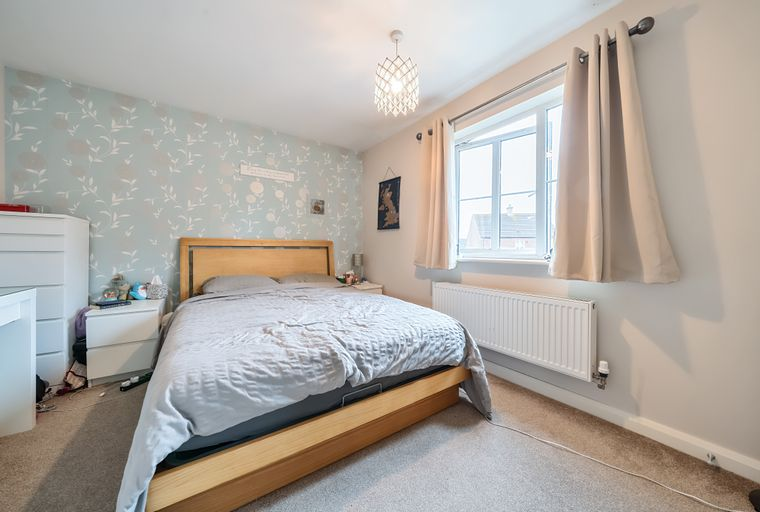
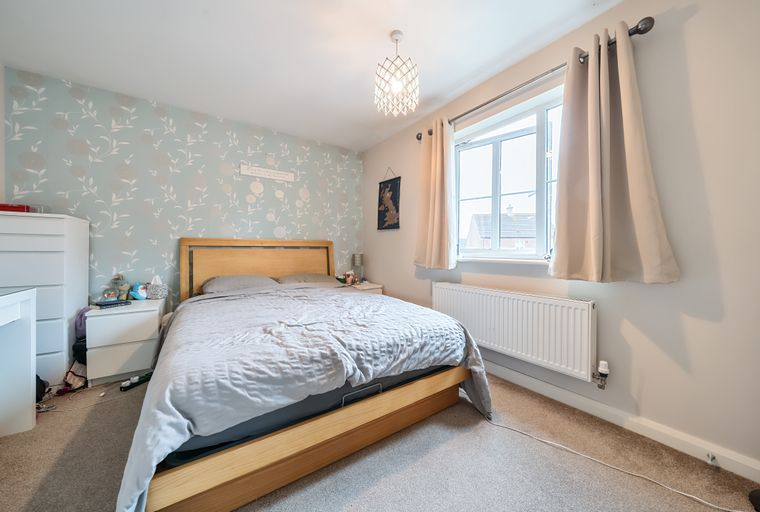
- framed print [305,193,329,220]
